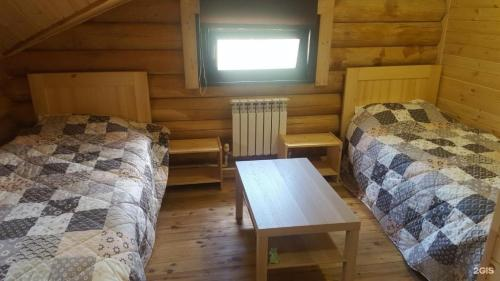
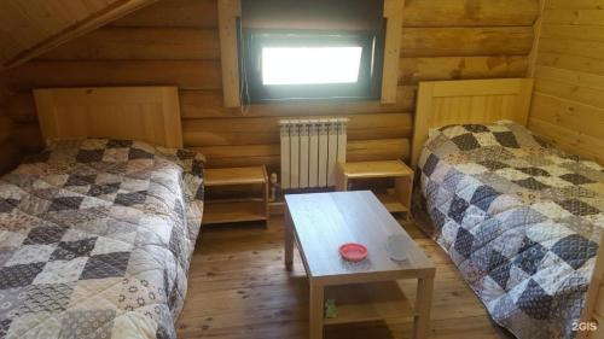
+ cup [385,233,413,262]
+ saucer [337,241,370,263]
